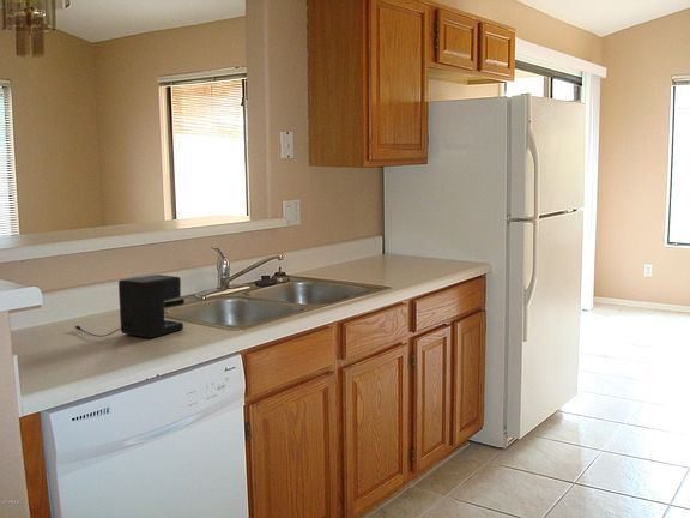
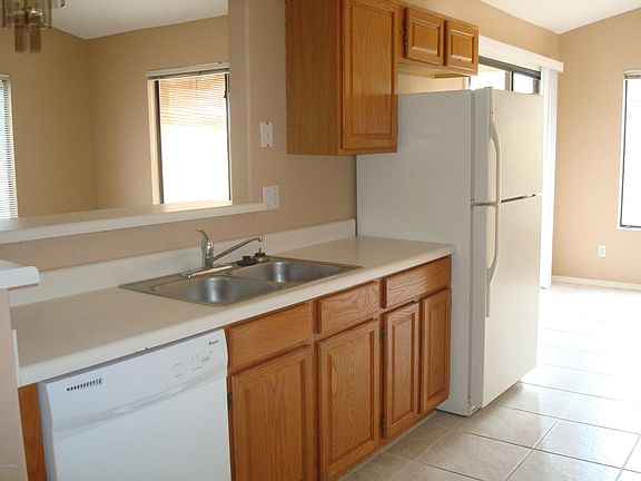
- coffee maker [74,273,186,339]
